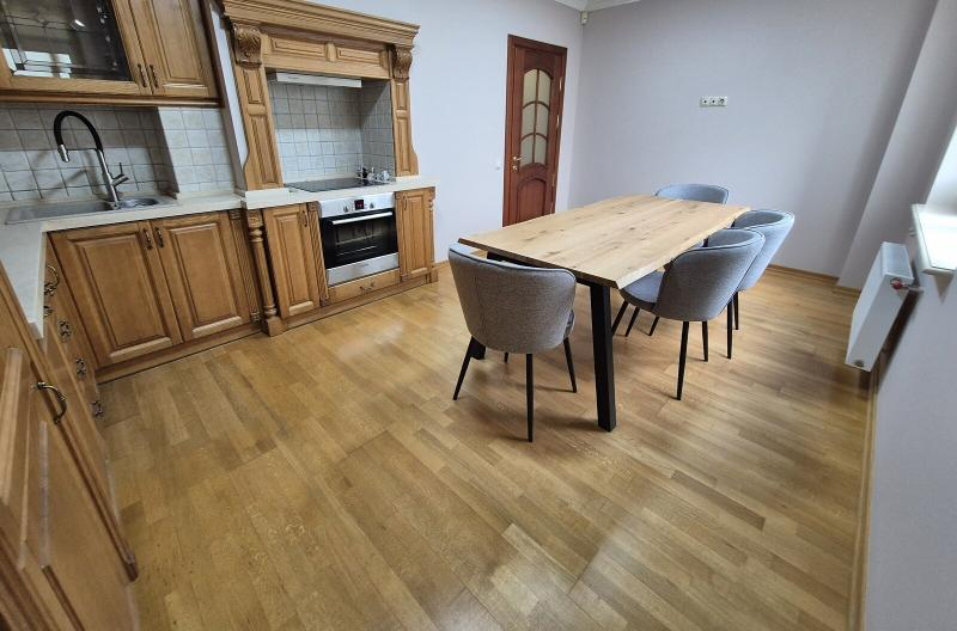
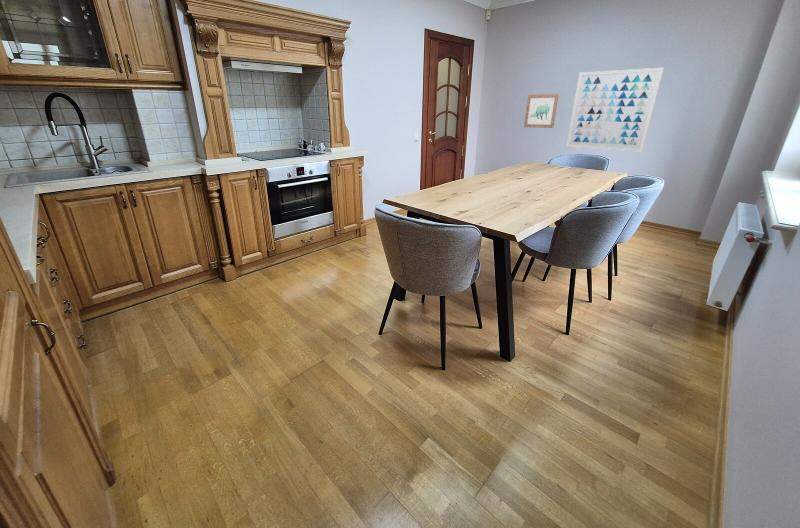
+ wall art [523,93,560,129]
+ wall art [566,67,664,153]
